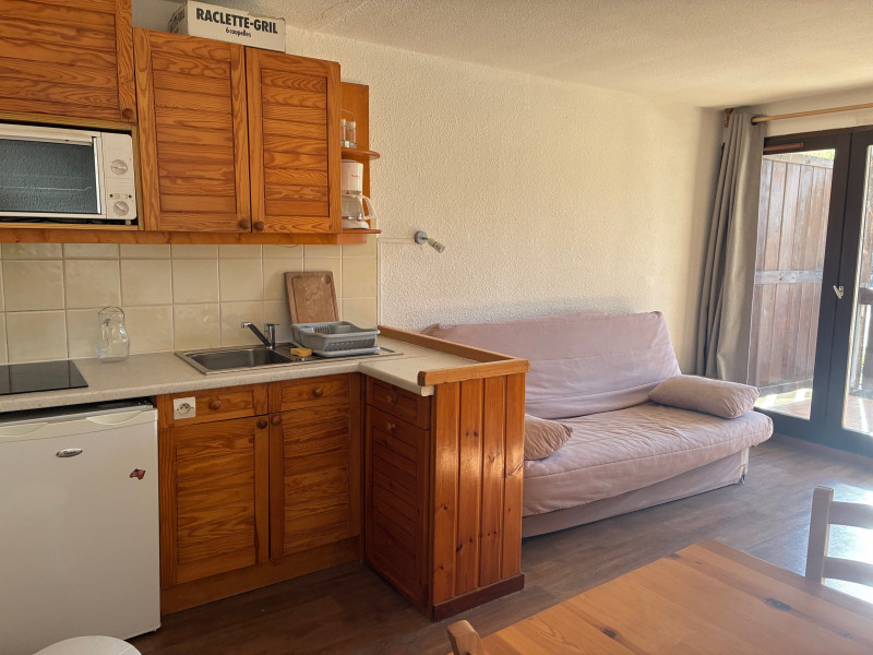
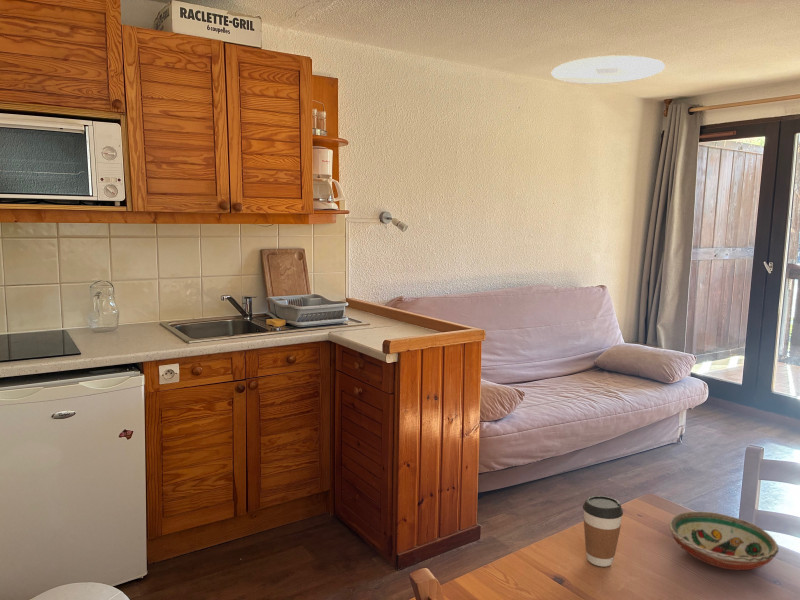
+ ceiling light [551,54,666,85]
+ coffee cup [582,495,624,568]
+ decorative bowl [668,511,780,571]
